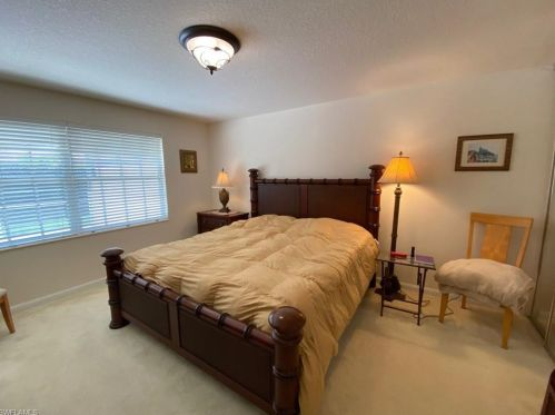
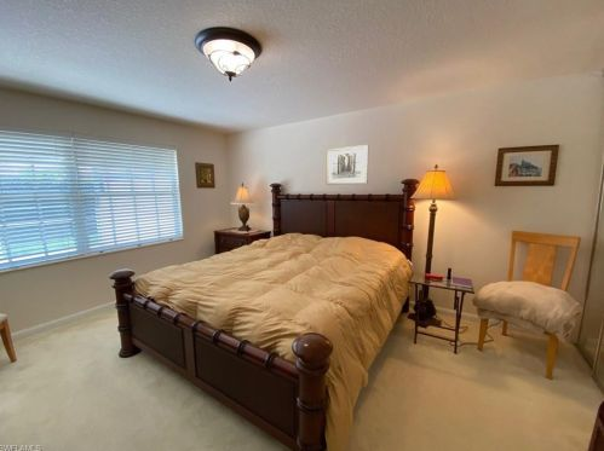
+ wall art [326,144,369,186]
